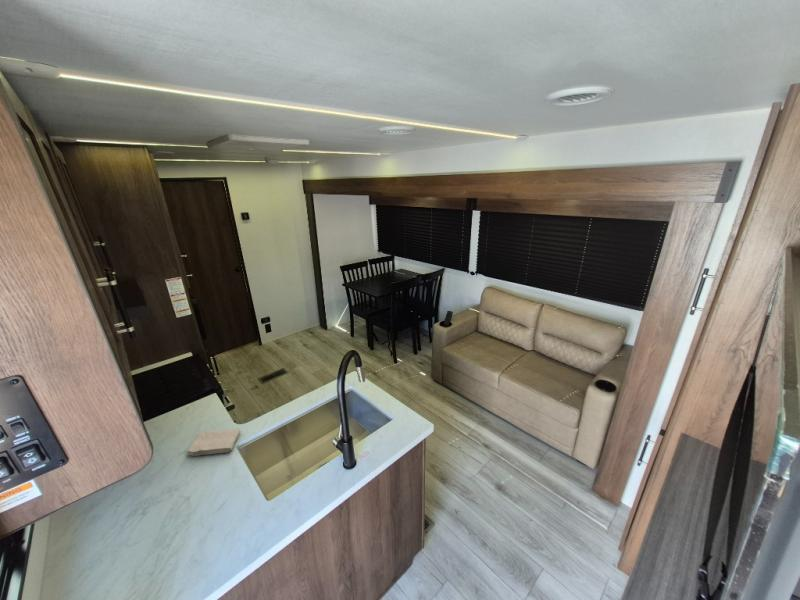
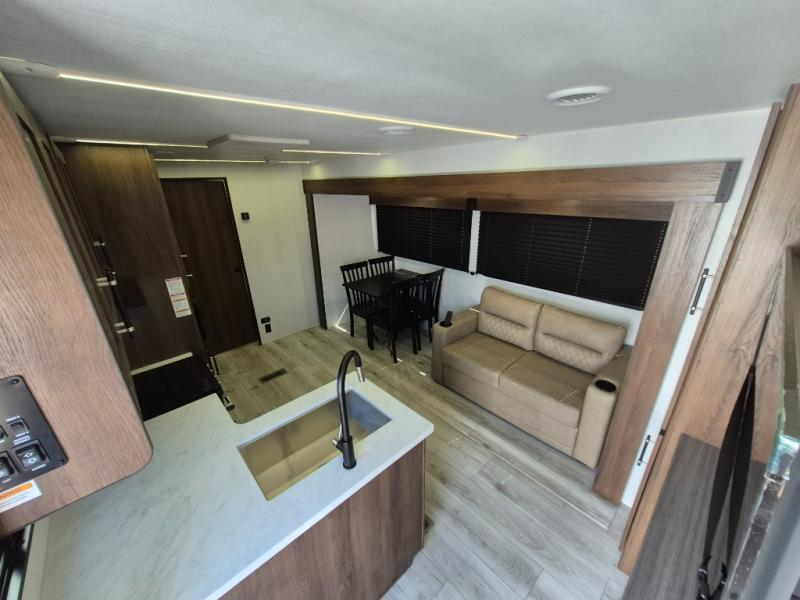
- washcloth [186,428,241,457]
